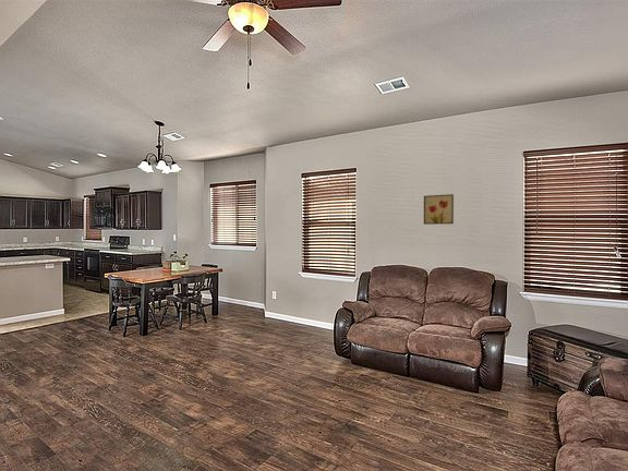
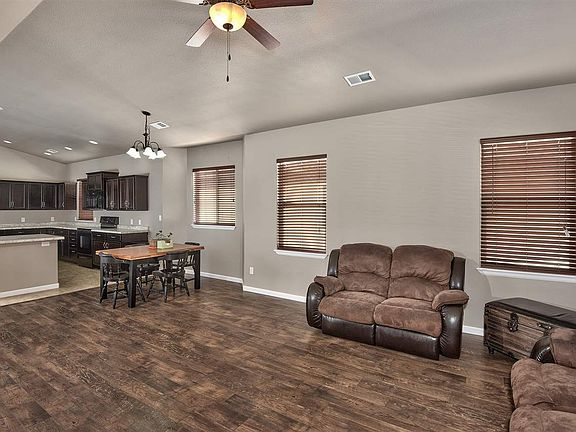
- wall art [423,193,455,226]
